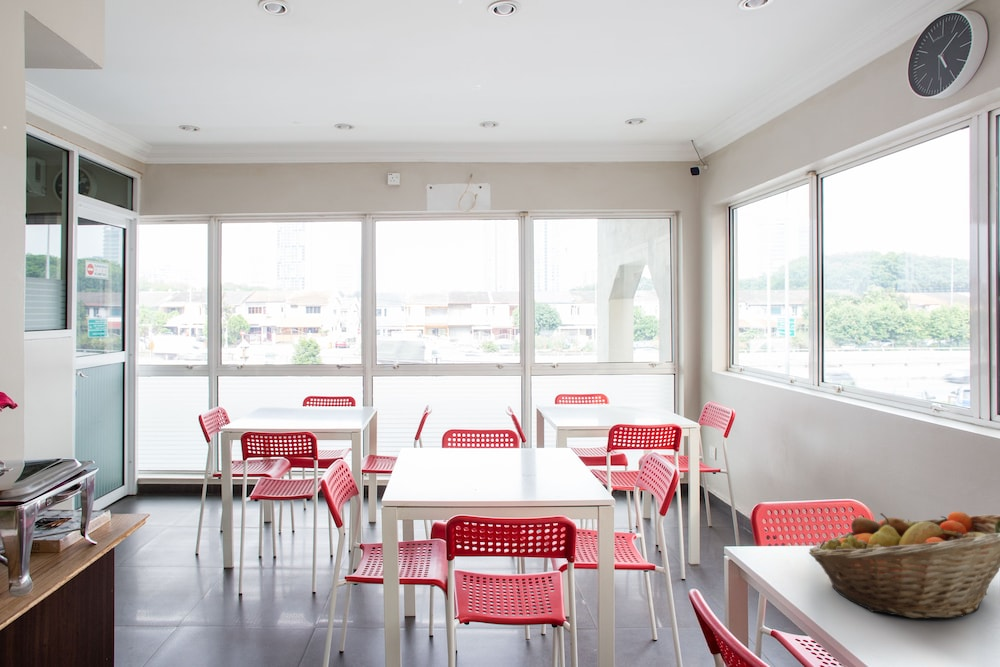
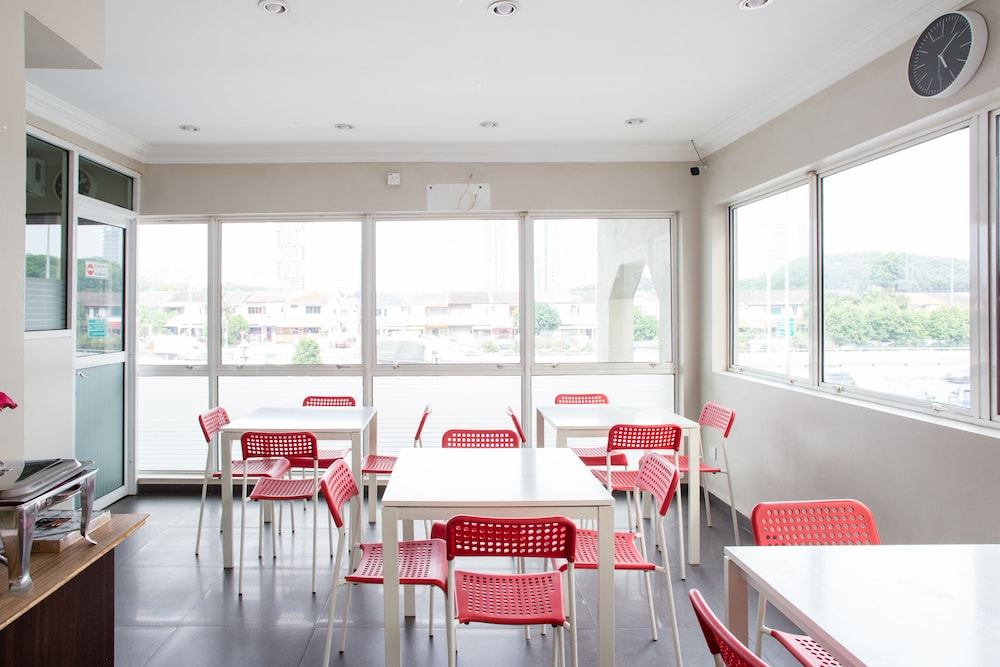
- fruit basket [808,511,1000,620]
